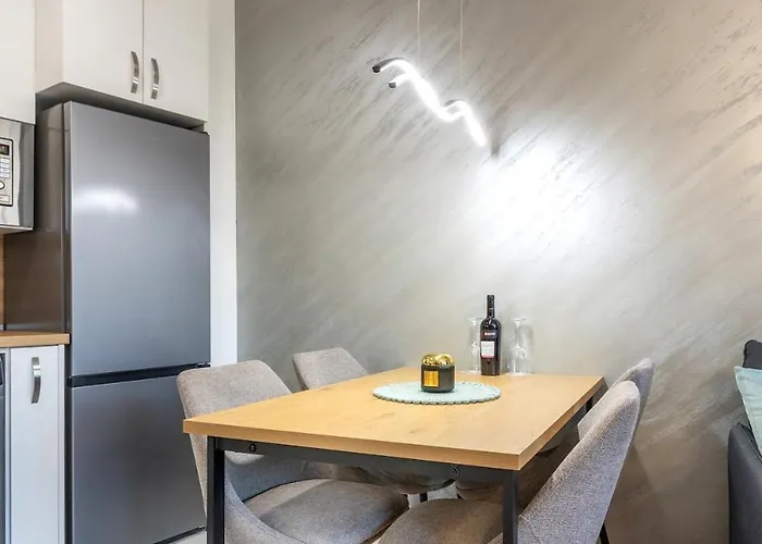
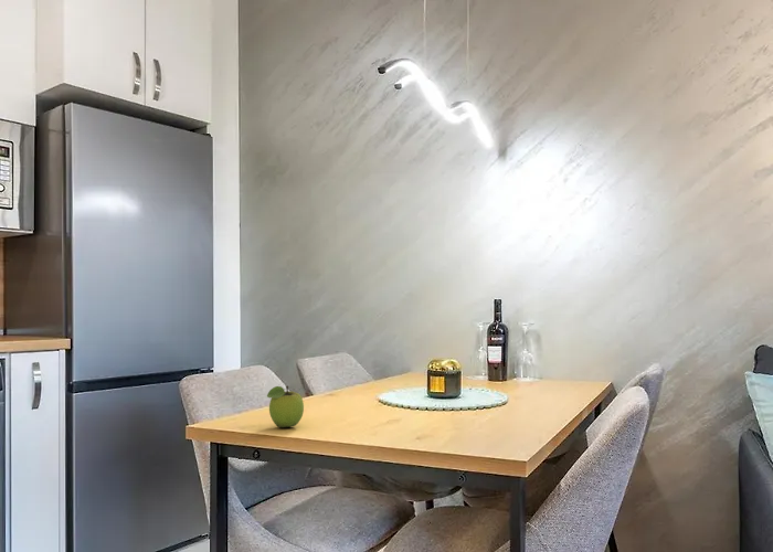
+ fruit [266,384,305,428]
